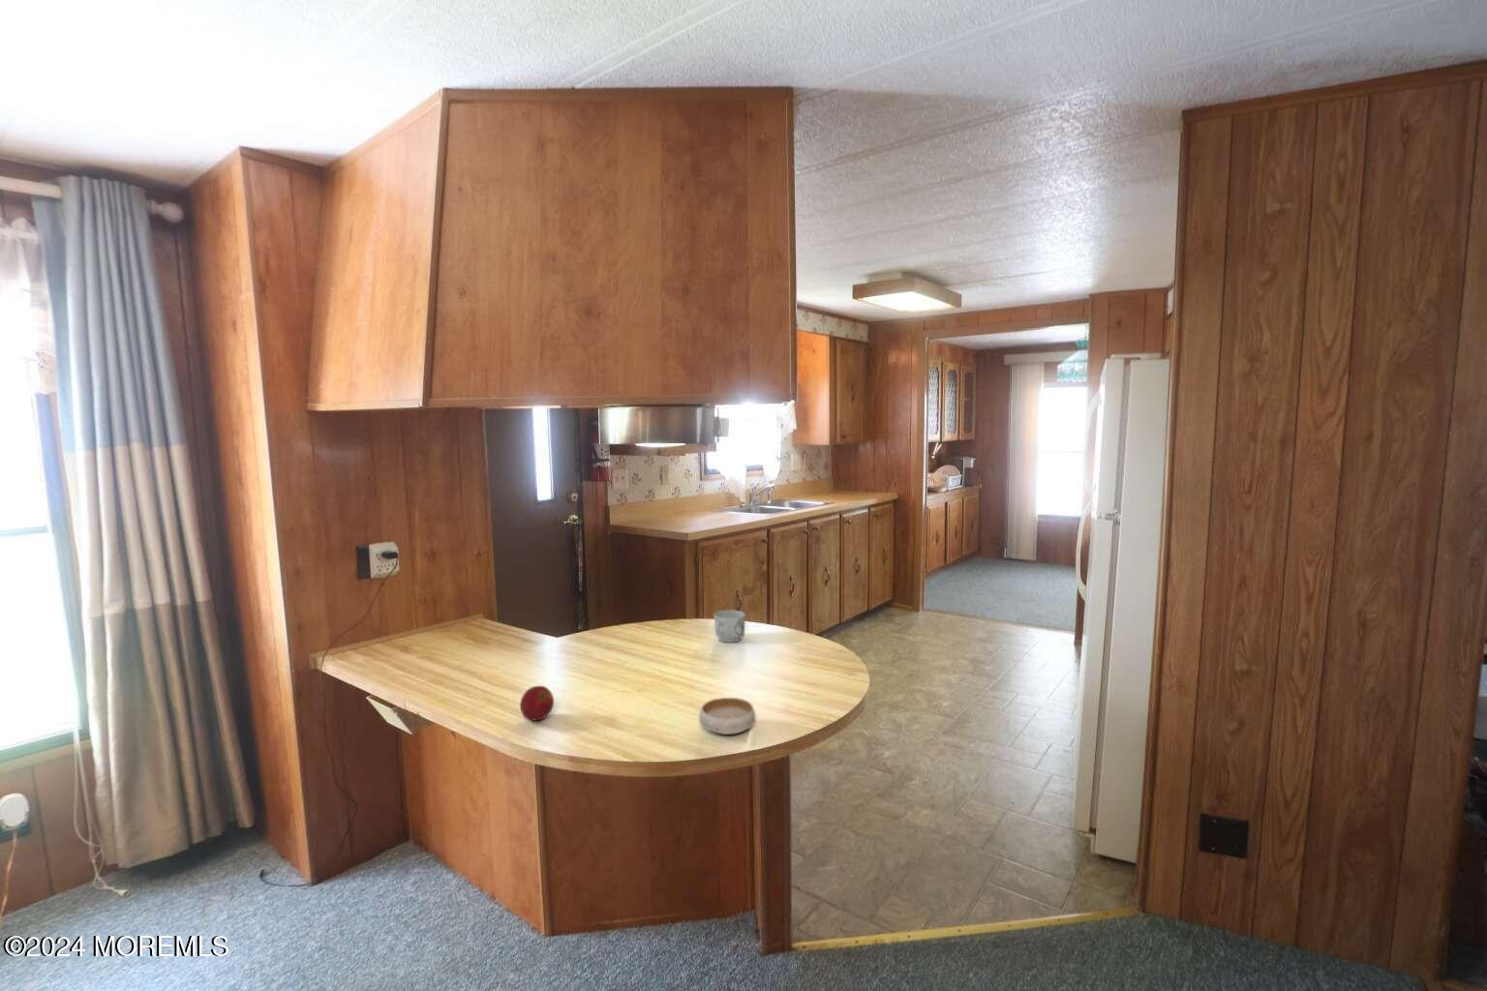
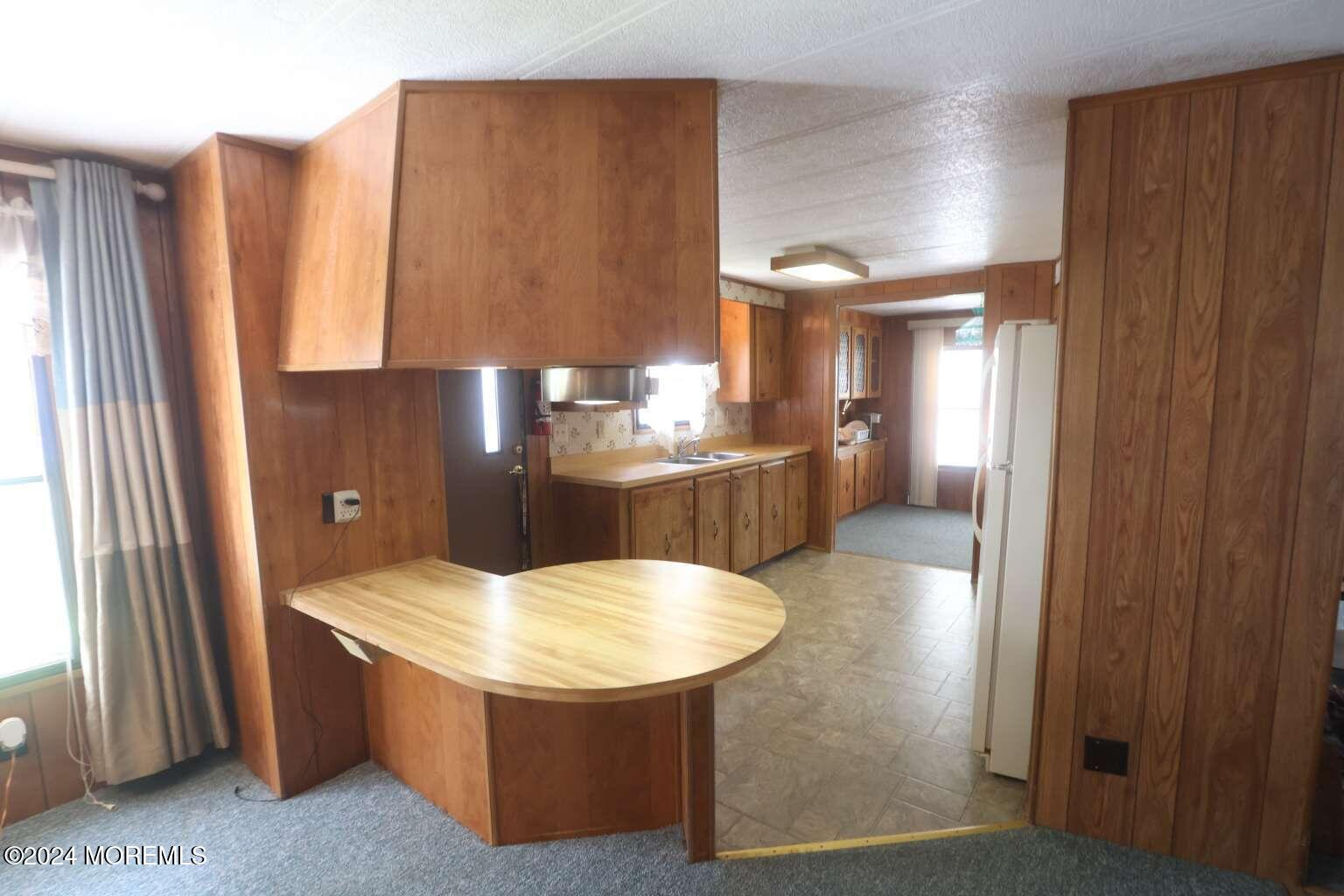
- mug [714,608,747,644]
- bowl [698,697,756,736]
- apple [519,686,554,722]
